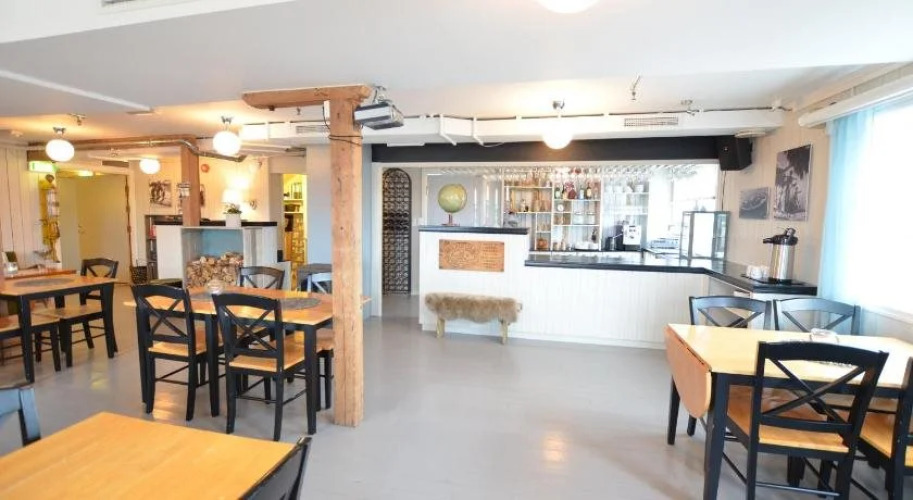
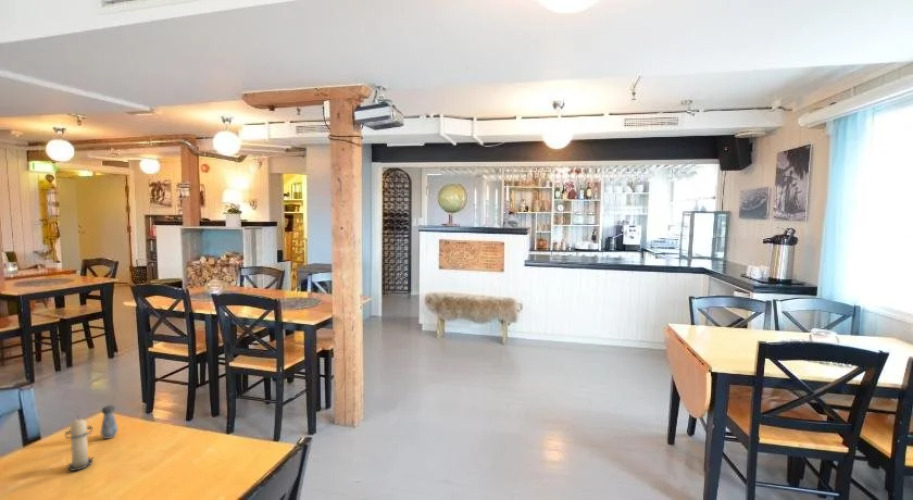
+ salt shaker [99,404,119,440]
+ candle [64,415,95,472]
